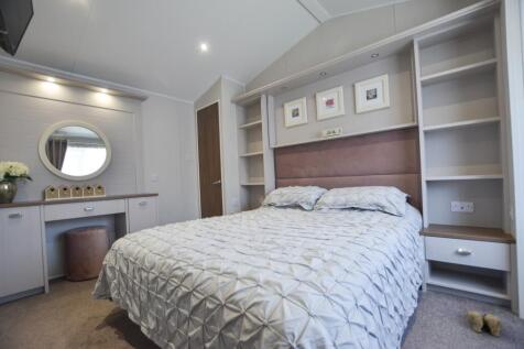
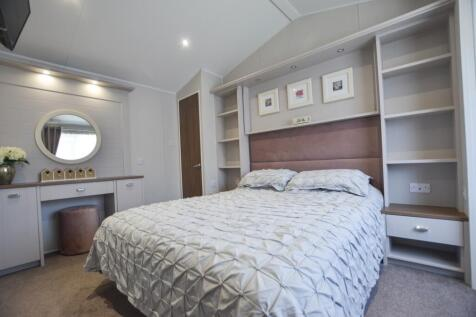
- slippers [467,309,503,338]
